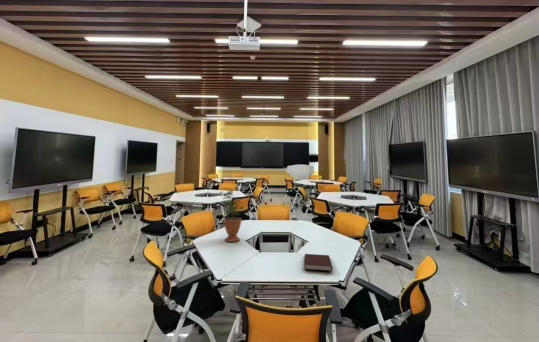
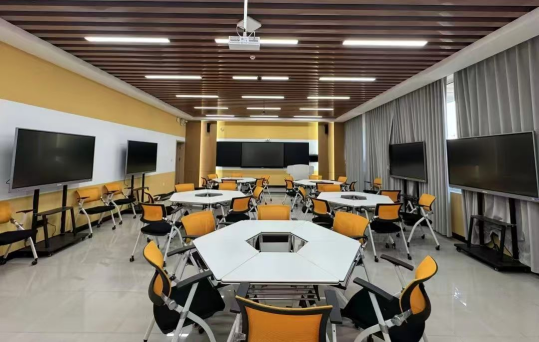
- notebook [303,253,333,272]
- potted plant [218,187,245,243]
